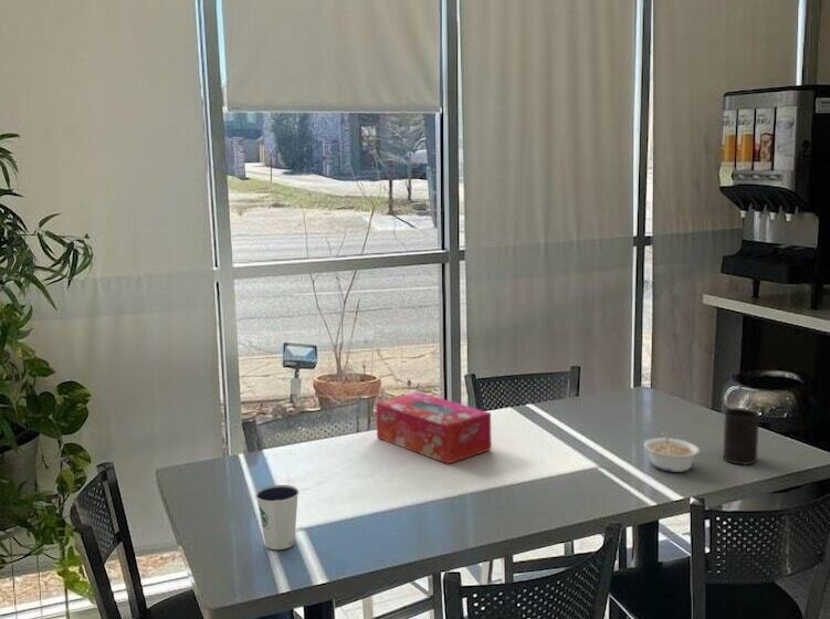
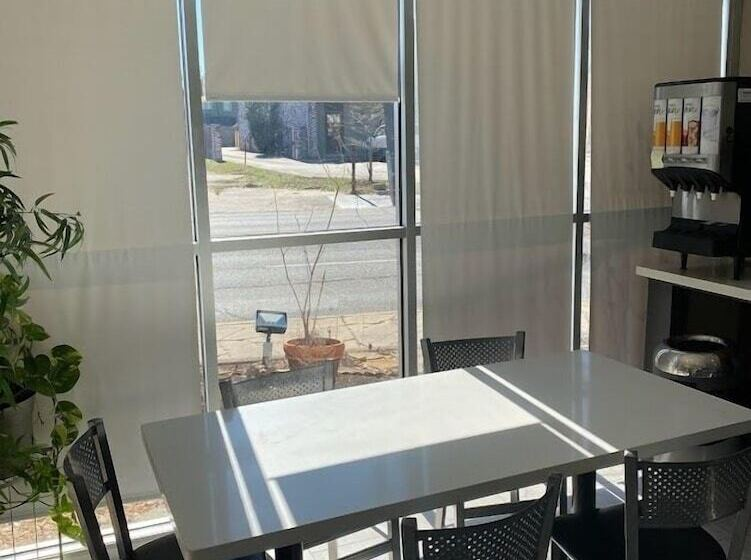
- dixie cup [254,484,300,550]
- tissue box [375,391,492,465]
- legume [642,429,701,473]
- cup [722,407,760,465]
